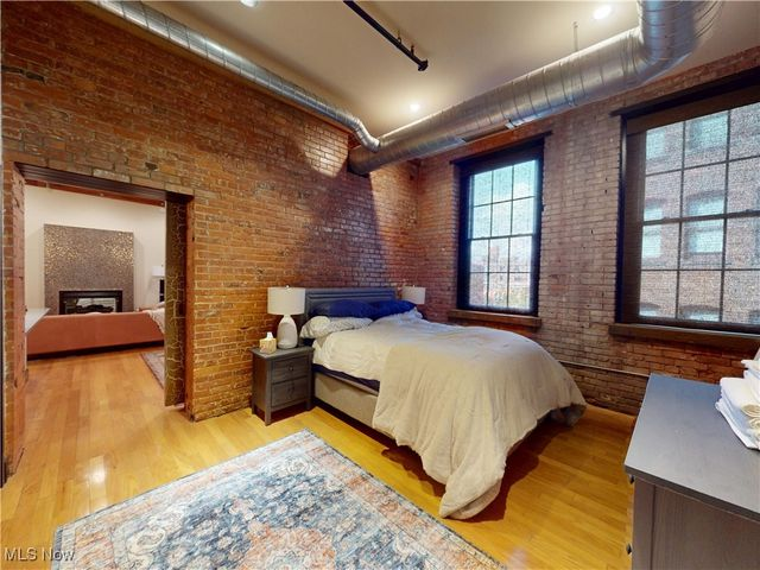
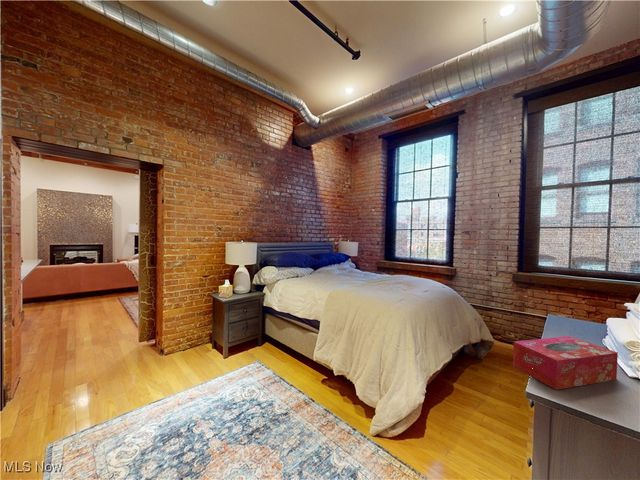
+ tissue box [512,335,619,391]
